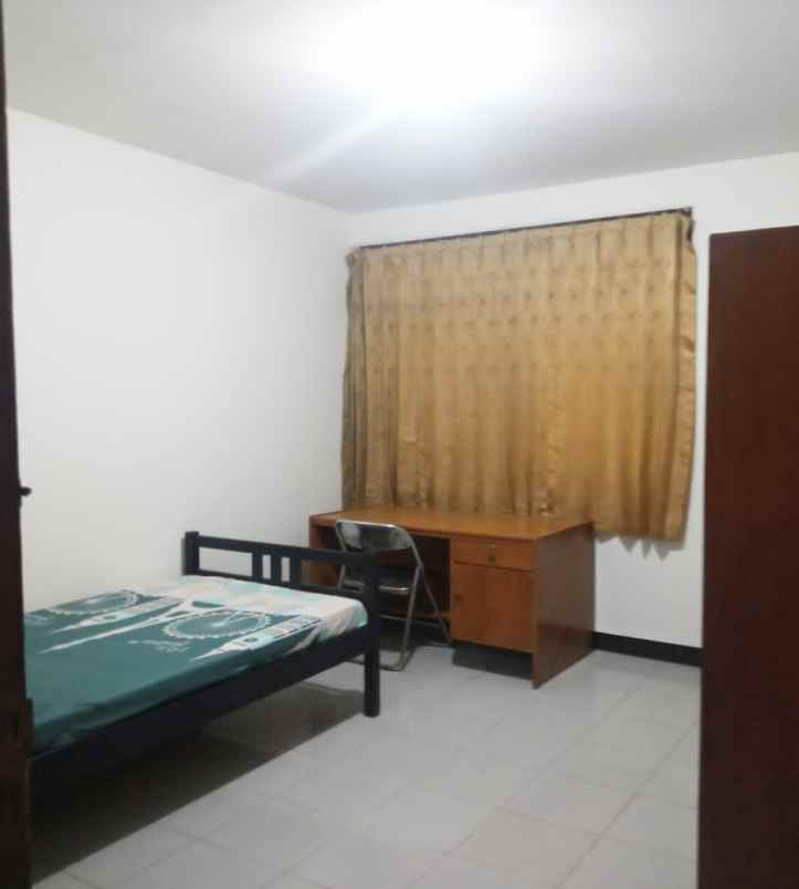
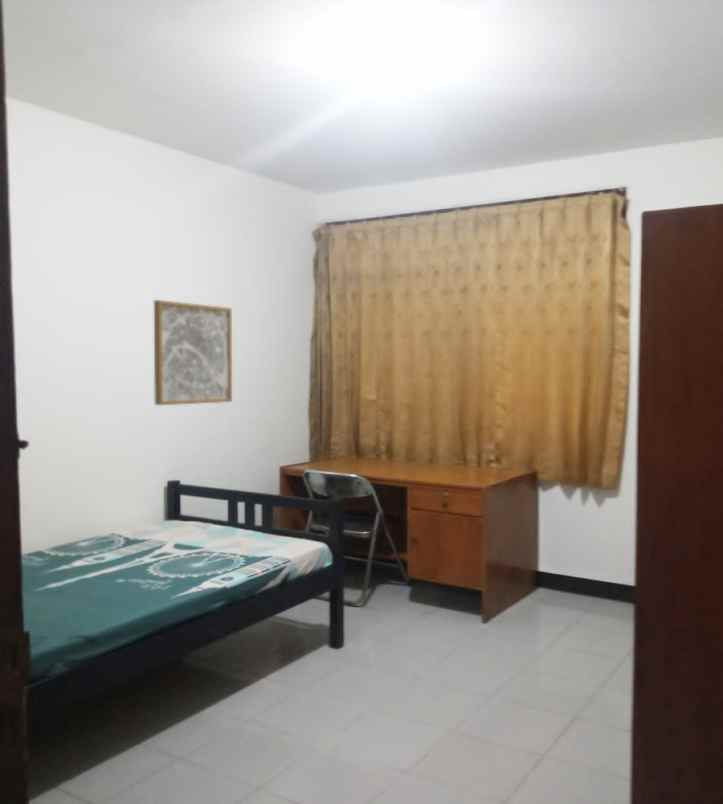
+ wall art [153,299,233,406]
